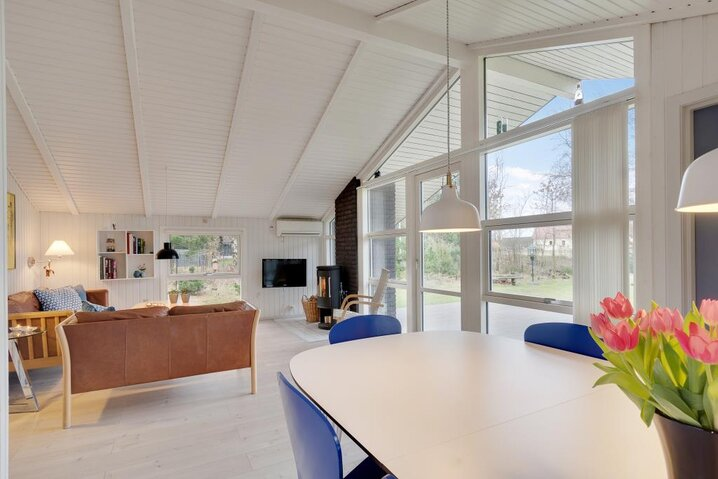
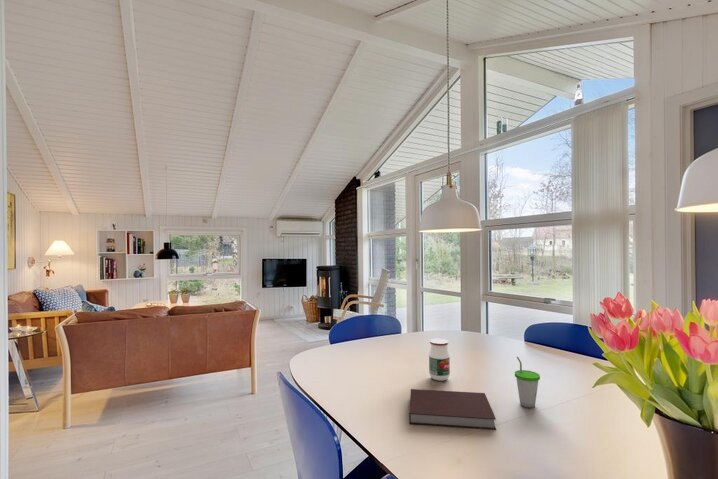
+ jar [428,338,451,382]
+ cup [514,356,541,409]
+ notebook [408,388,497,430]
